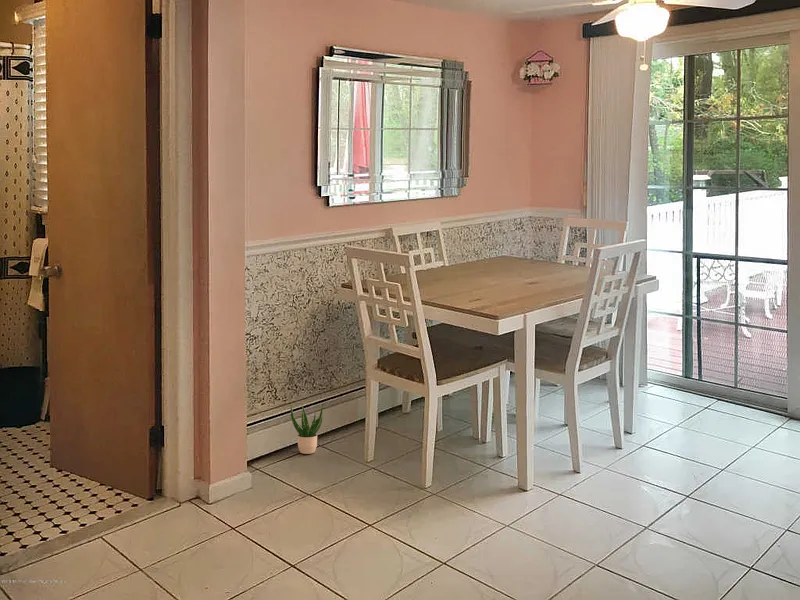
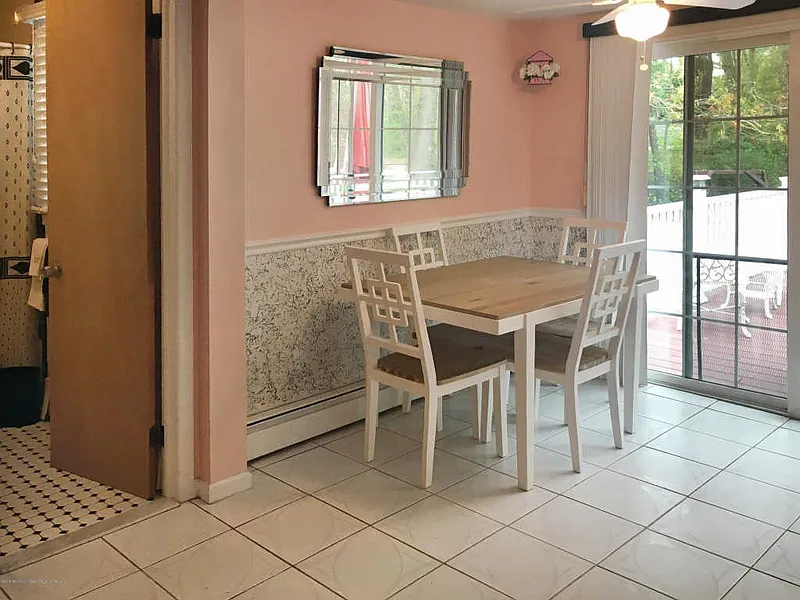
- potted plant [290,403,324,455]
